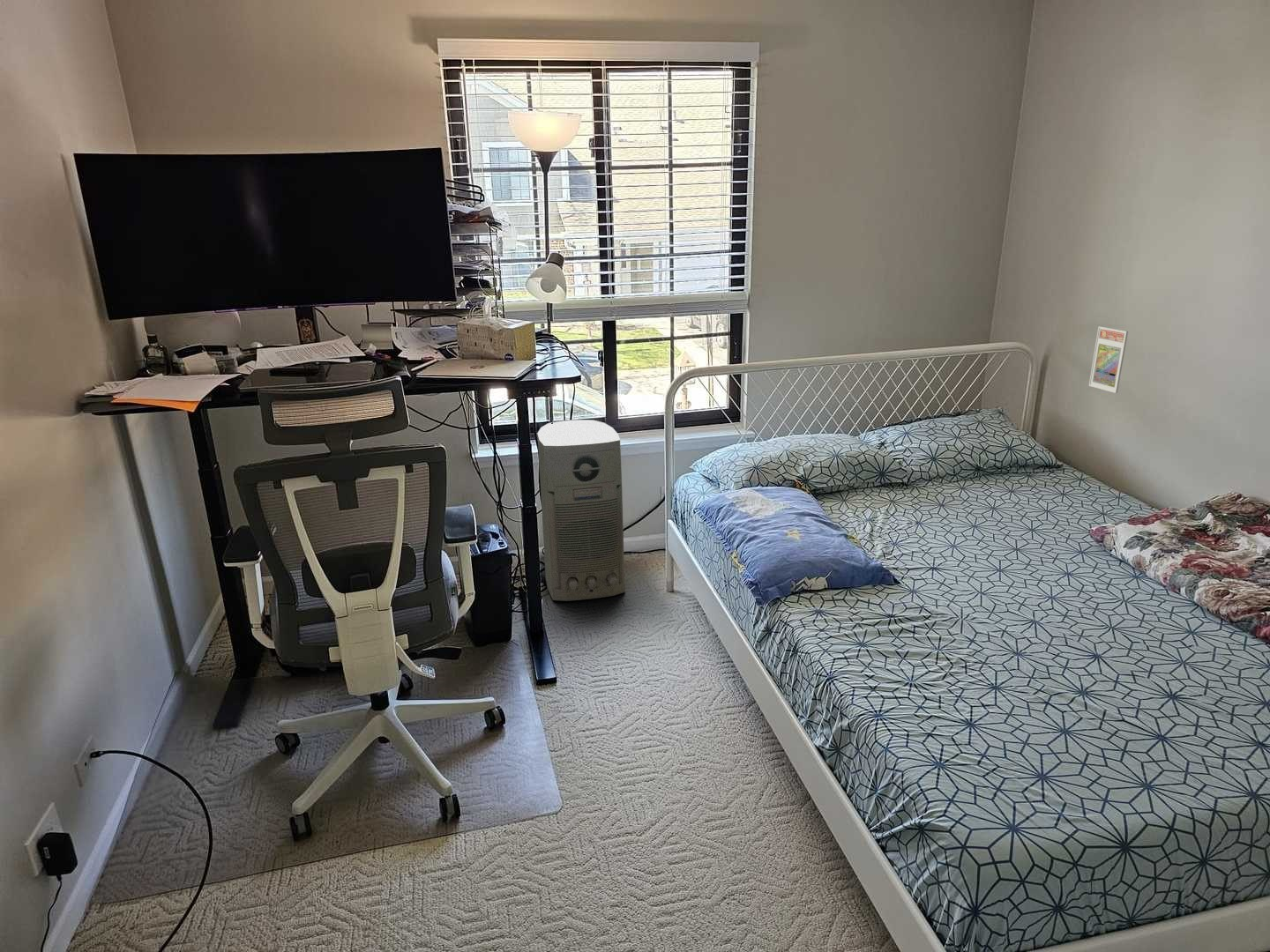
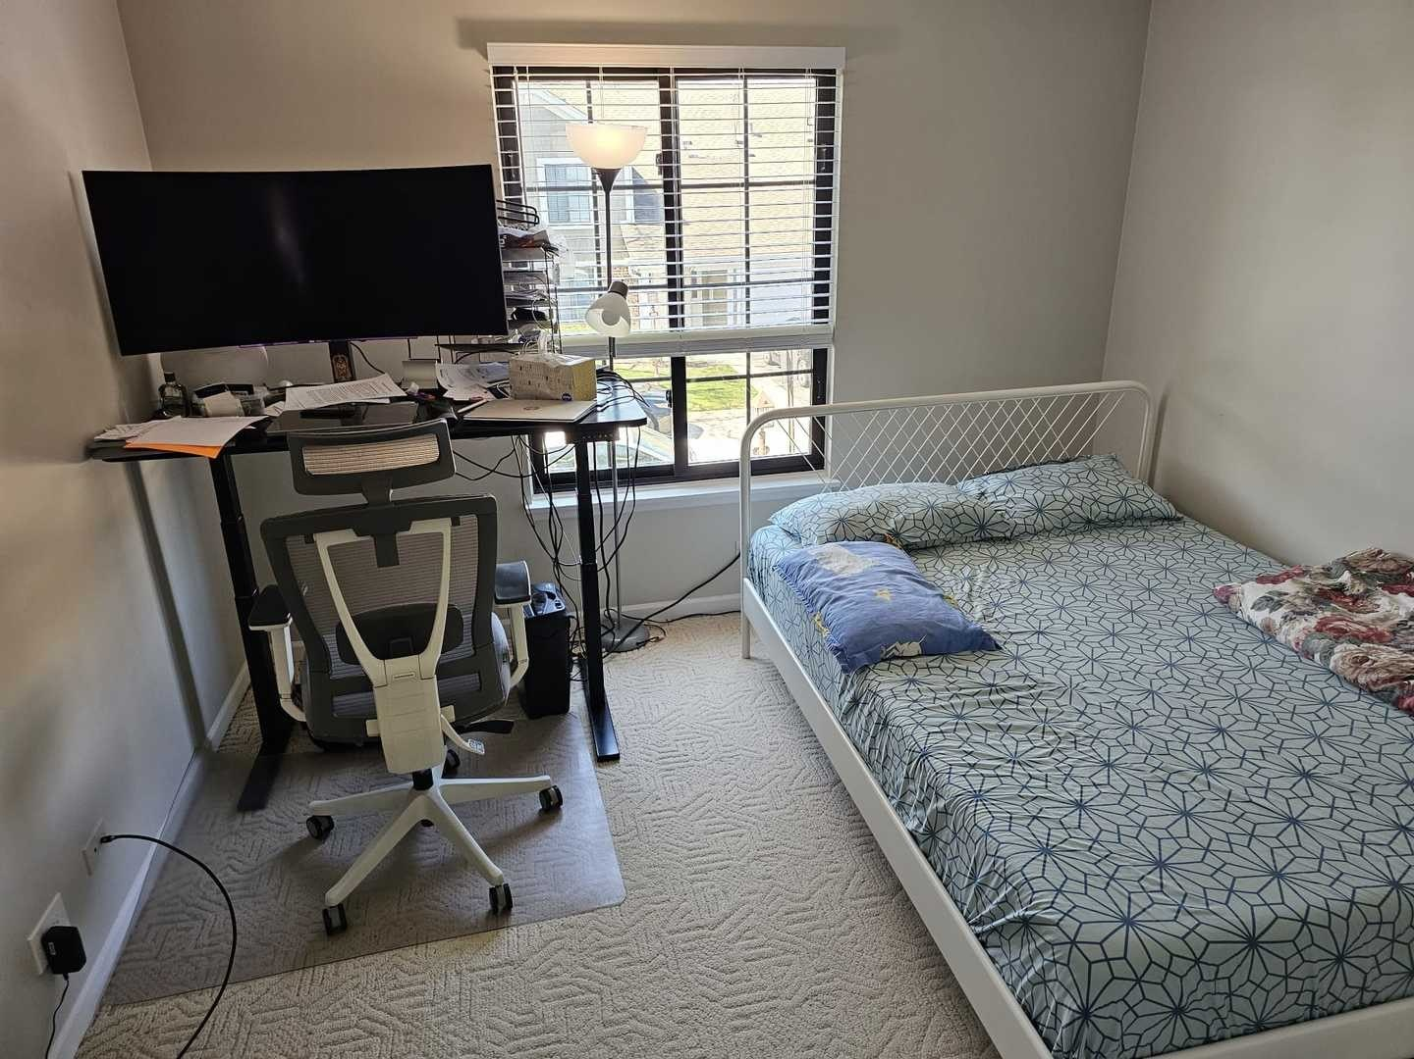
- air purifier [536,419,626,602]
- trading card display case [1088,325,1129,394]
